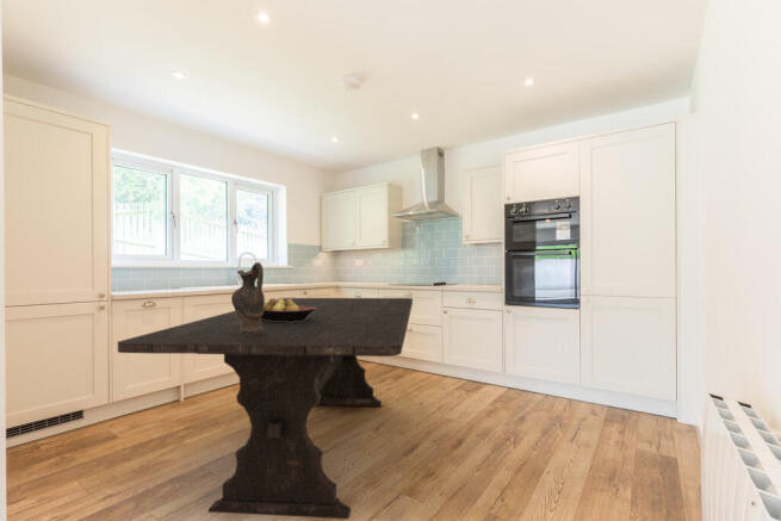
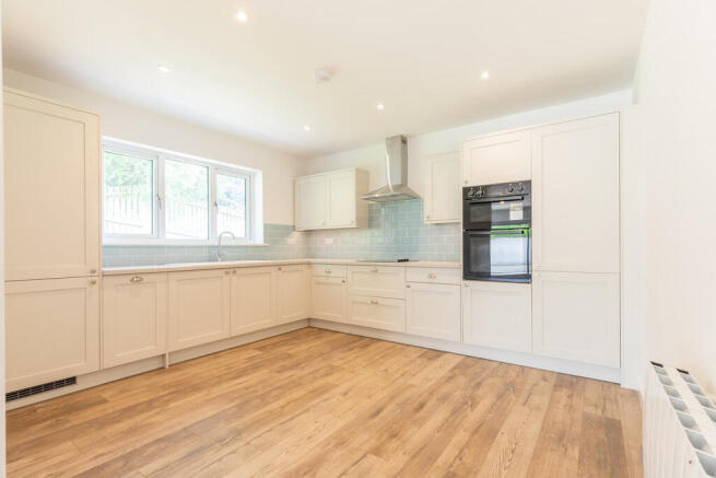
- fruit bowl [260,297,316,322]
- ceramic pitcher [230,261,266,334]
- dining table [117,297,414,520]
